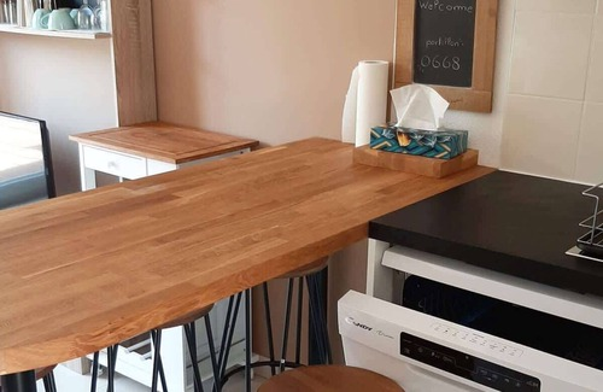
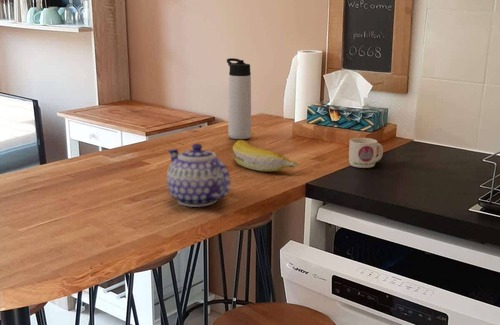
+ teapot [166,143,231,208]
+ thermos bottle [226,57,252,140]
+ banana [232,139,299,172]
+ mug [348,137,384,169]
